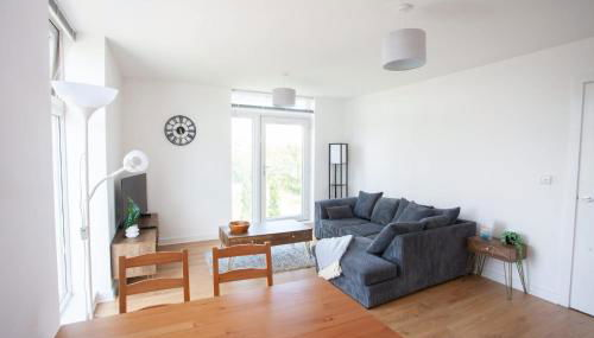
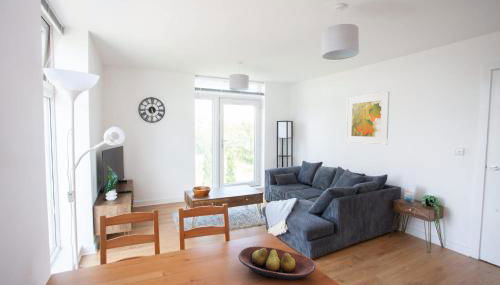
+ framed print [345,91,390,146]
+ fruit bowl [237,245,316,282]
